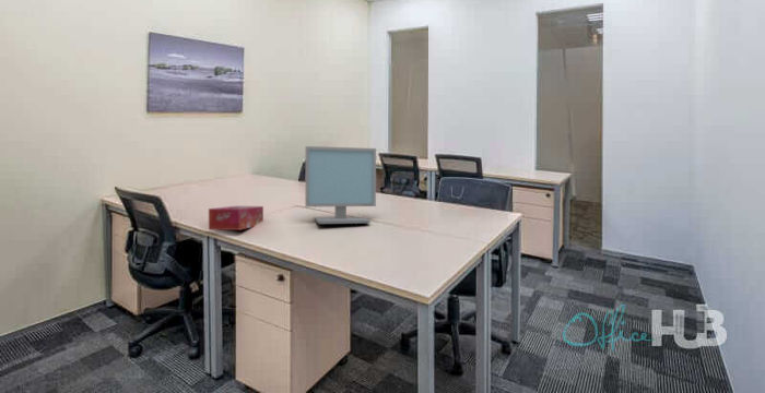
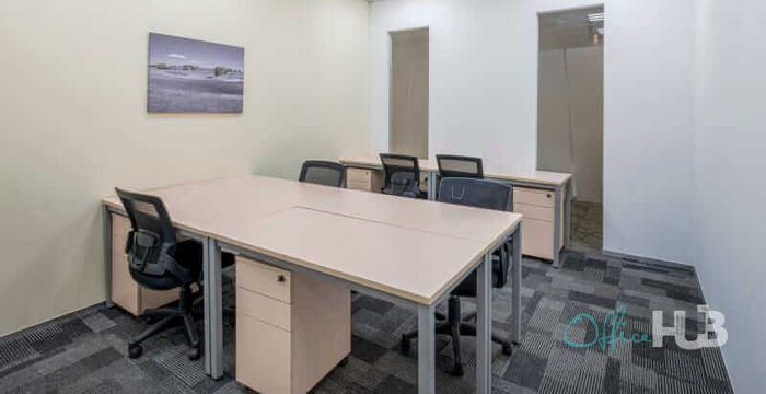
- tissue box [208,205,264,231]
- computer monitor [304,145,377,225]
